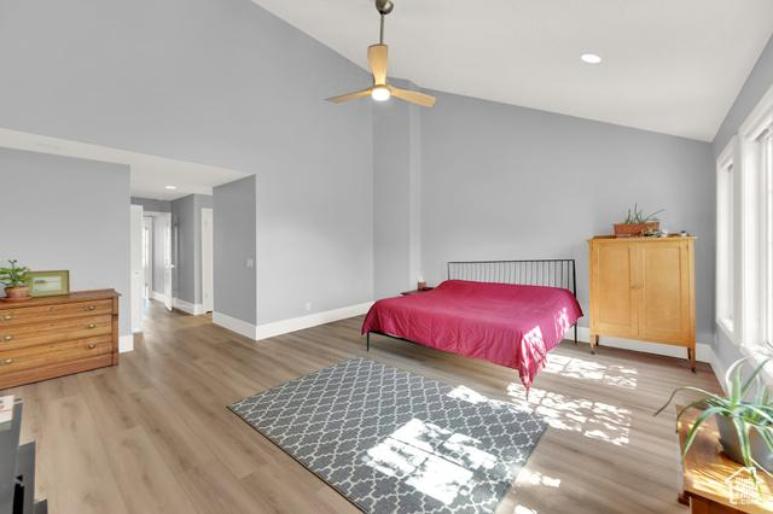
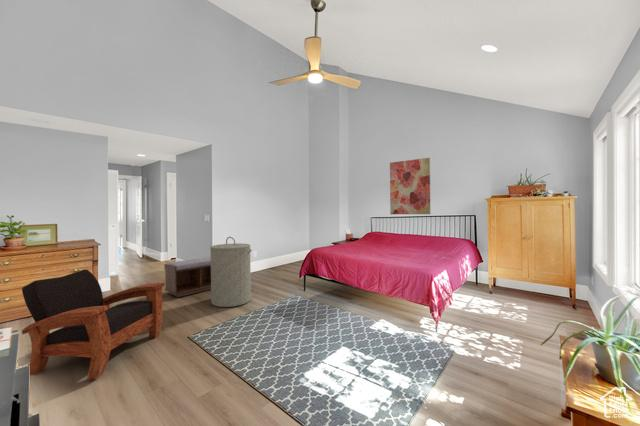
+ bench [163,256,211,298]
+ wall art [389,157,431,215]
+ armchair [21,268,166,380]
+ laundry hamper [209,236,252,308]
